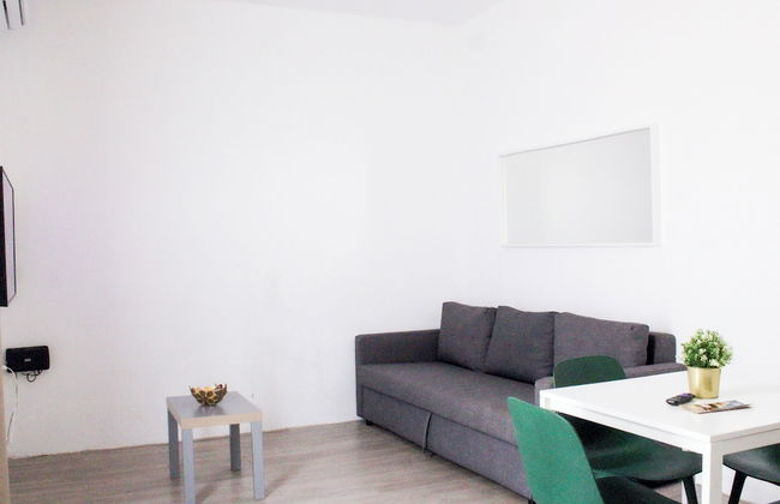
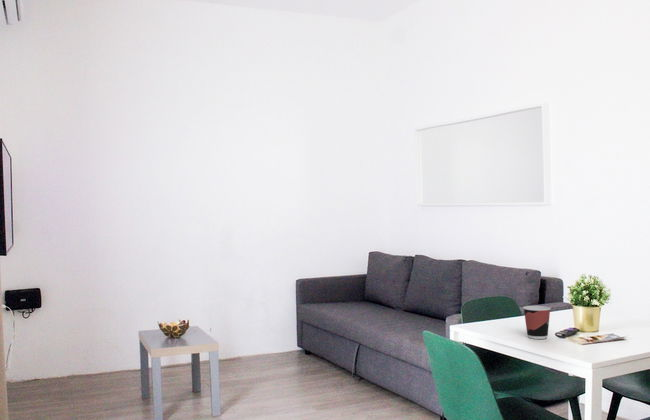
+ cup [522,305,552,340]
